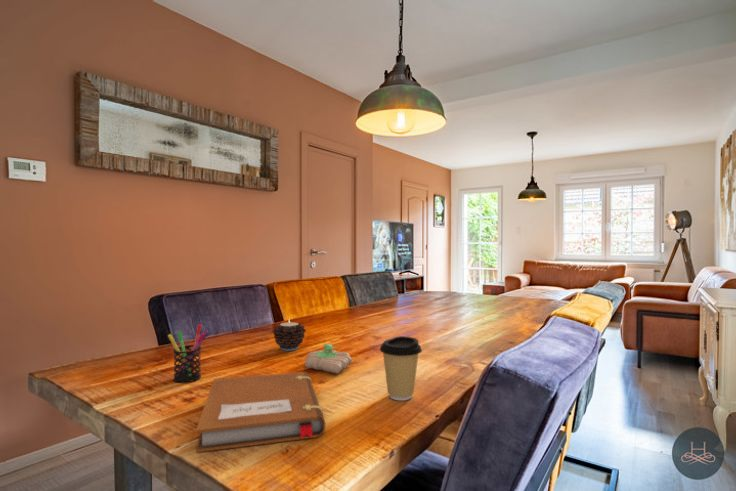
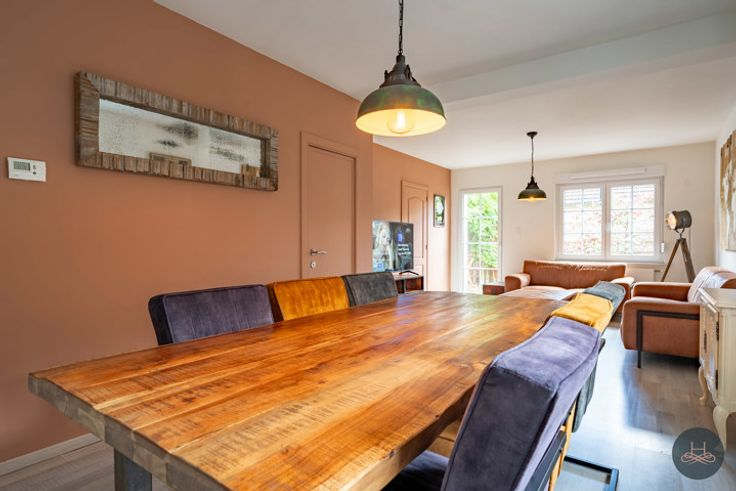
- candle [272,320,307,352]
- notebook [195,371,326,453]
- coffee cup [379,335,423,401]
- pen holder [167,323,209,384]
- flower [304,343,353,375]
